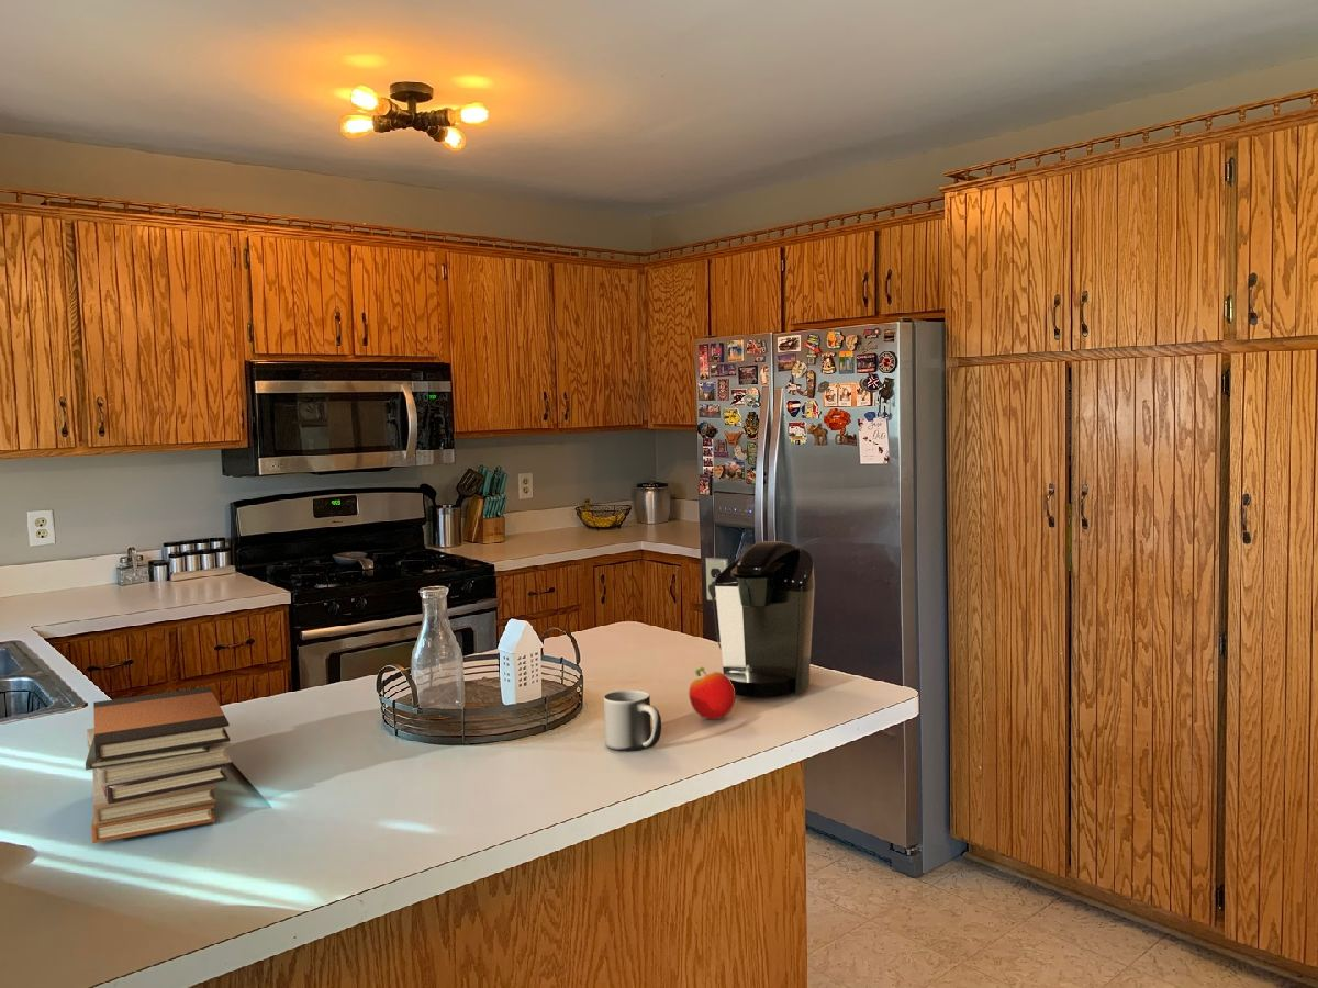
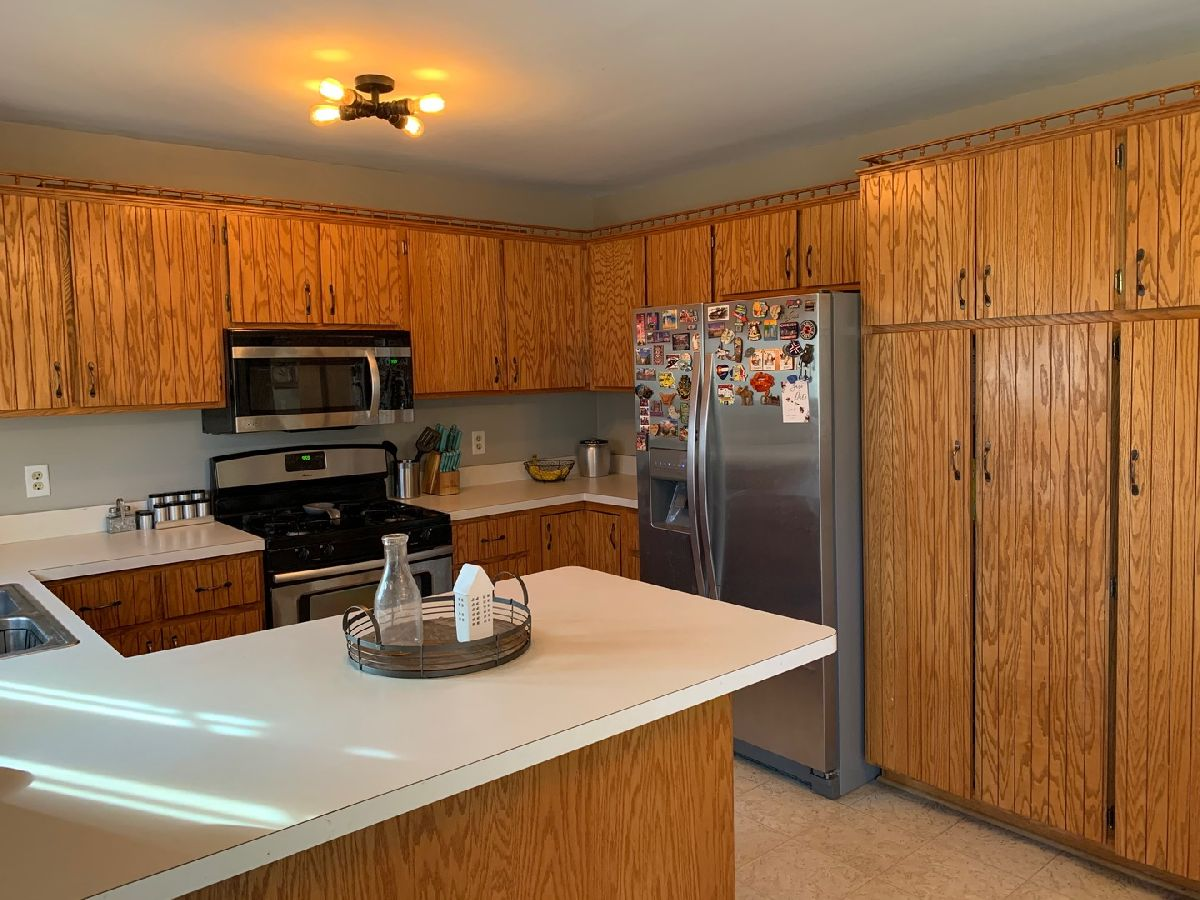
- mug [603,689,662,752]
- apple [688,666,736,720]
- book stack [85,686,233,844]
- coffee maker [705,540,816,698]
